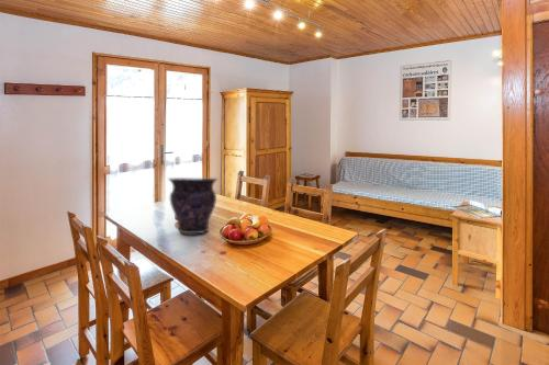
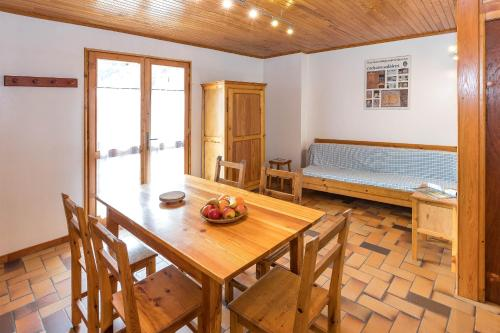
- vase [167,176,219,235]
